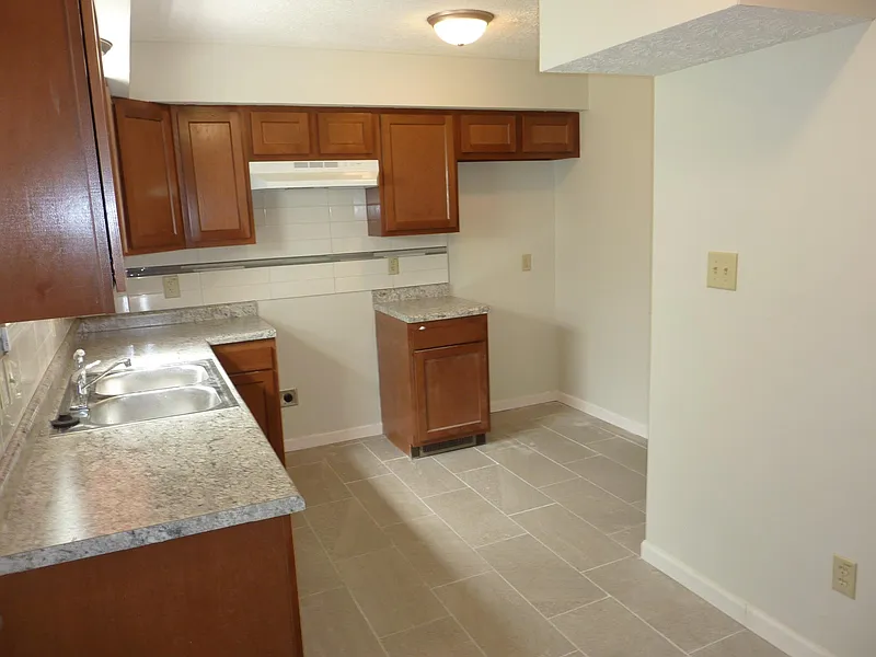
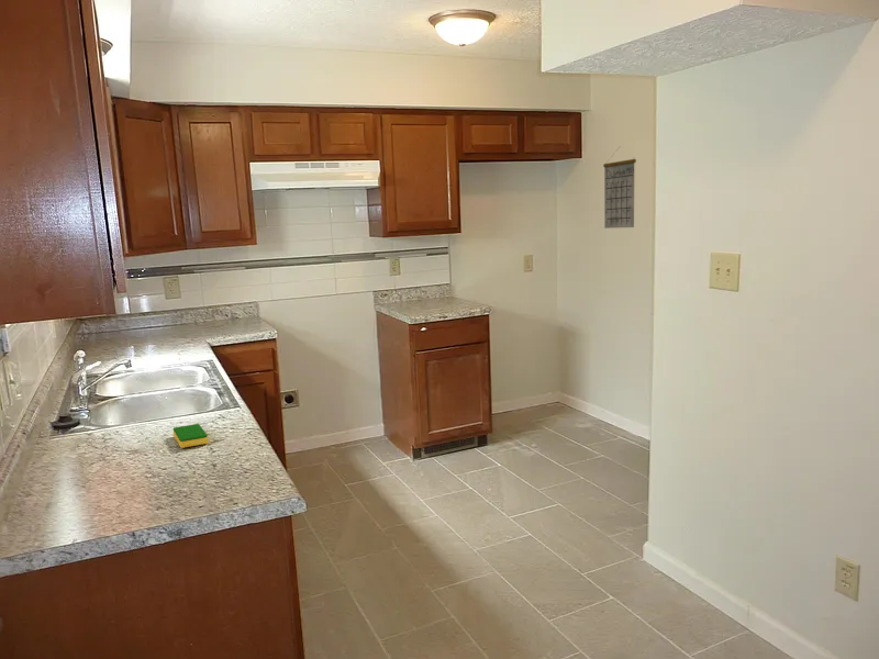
+ calendar [602,147,637,230]
+ dish sponge [173,423,209,449]
